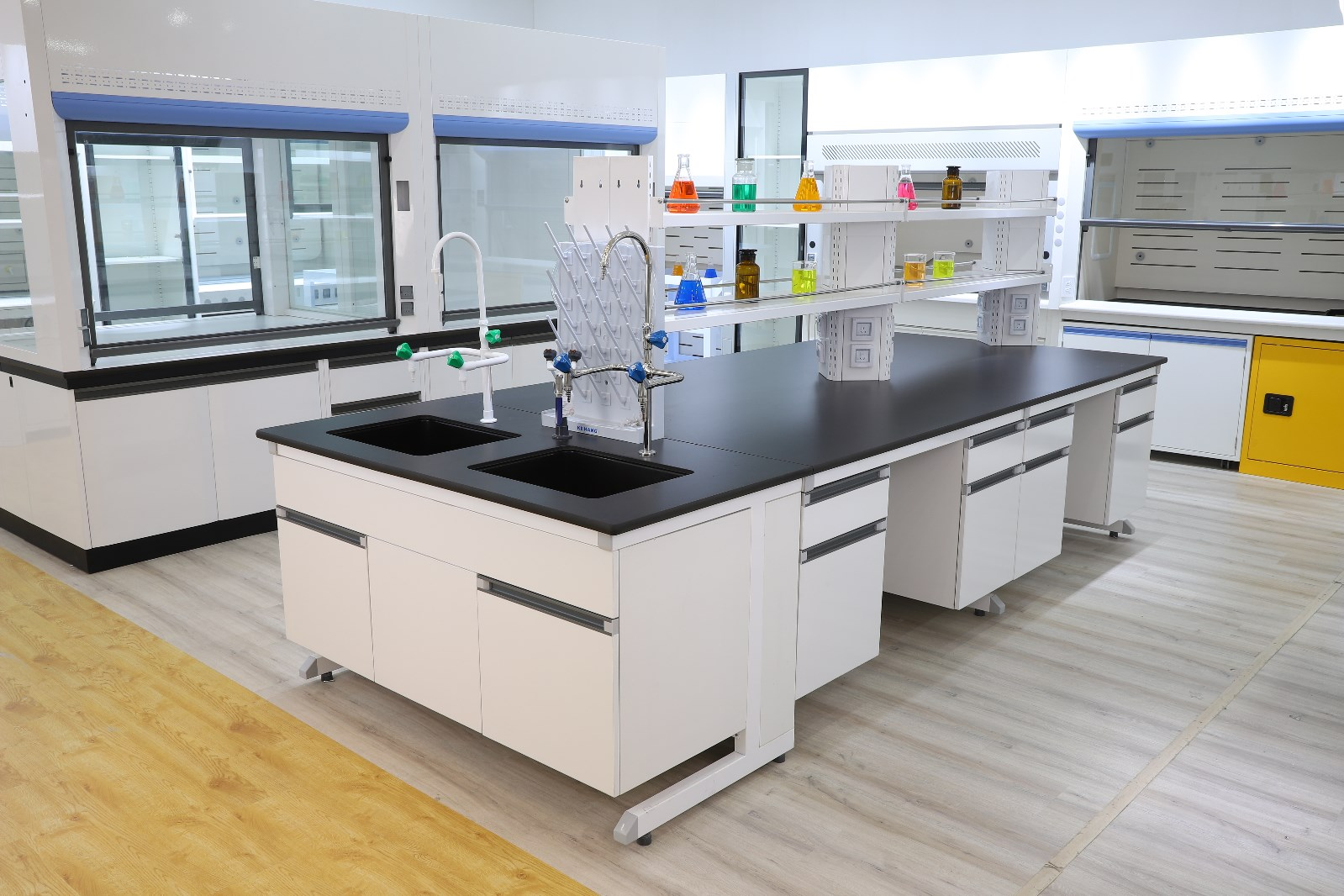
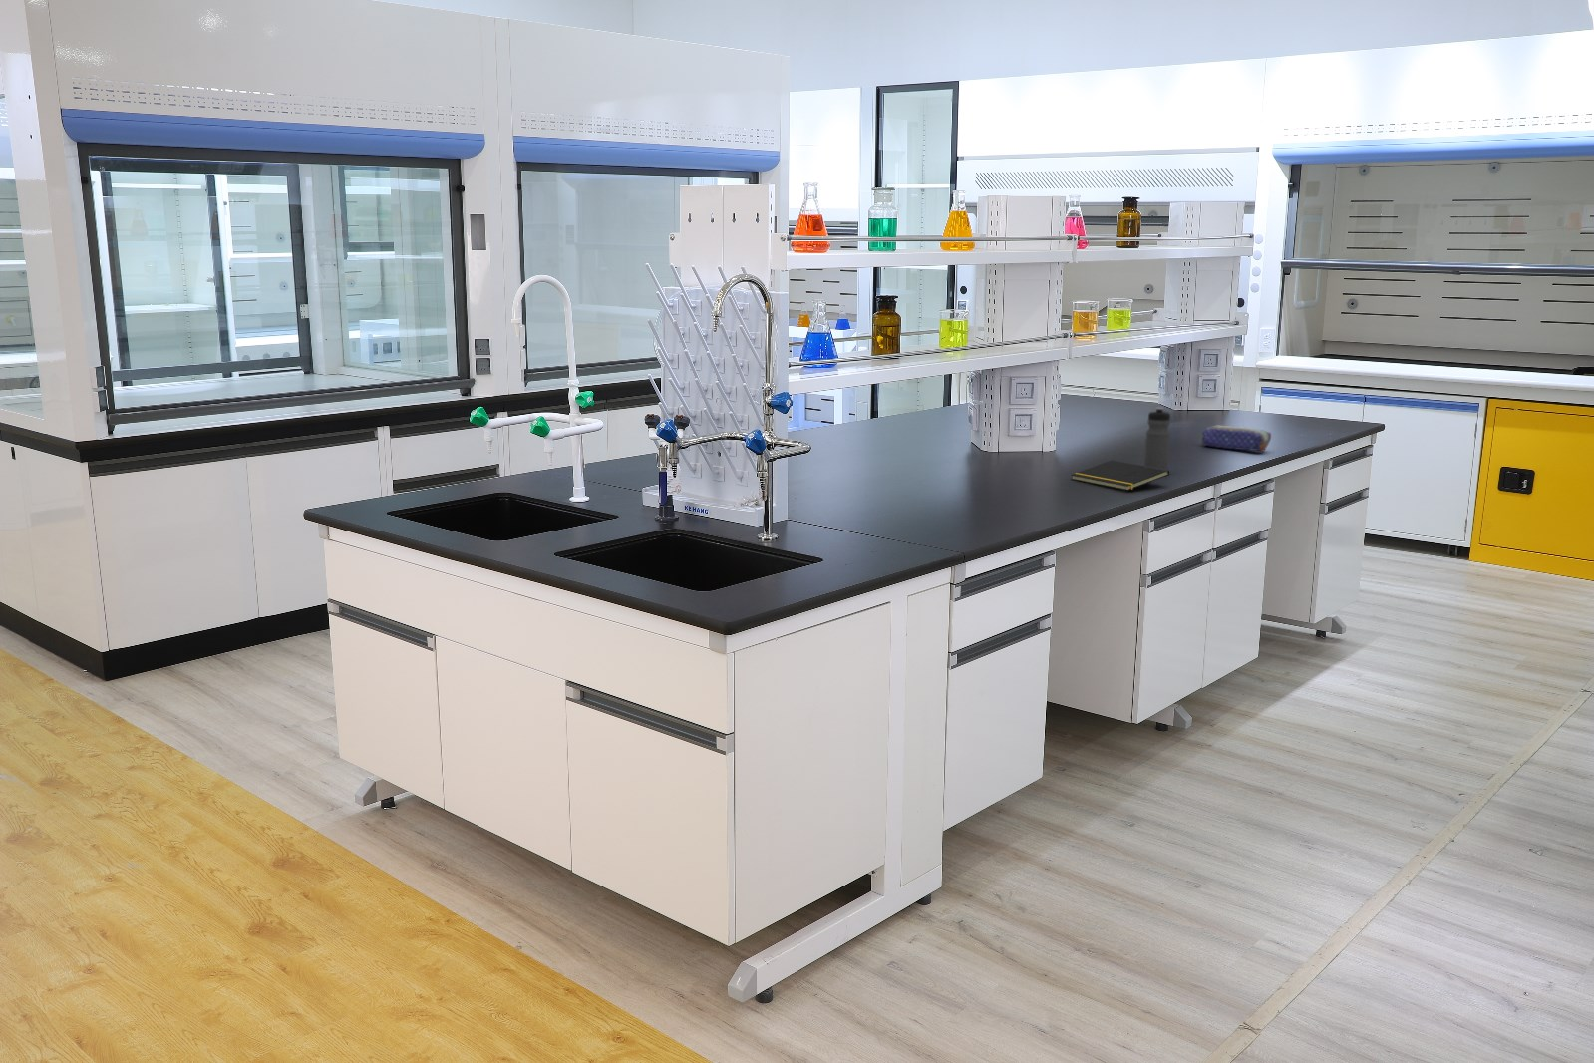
+ notepad [1071,459,1171,491]
+ water bottle [1143,407,1172,471]
+ pencil case [1199,425,1273,453]
